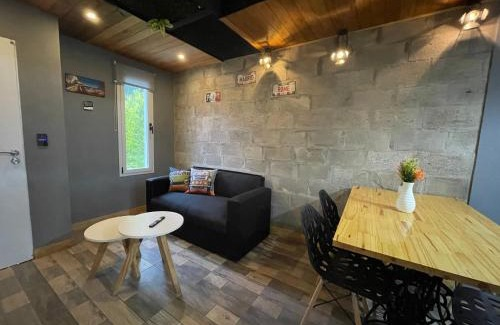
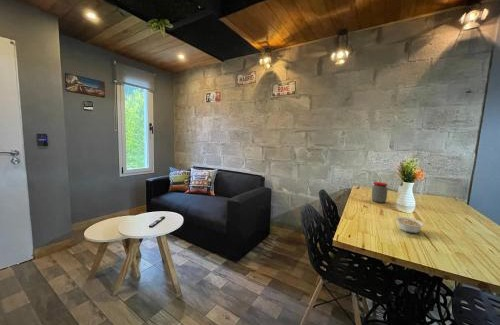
+ legume [395,216,425,234]
+ jar [370,181,389,204]
